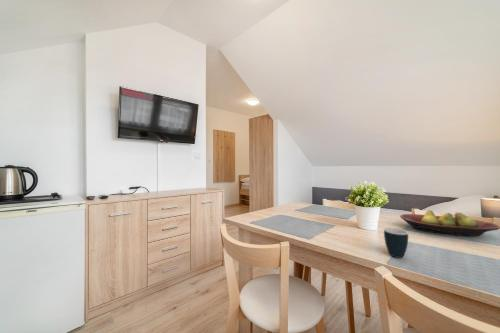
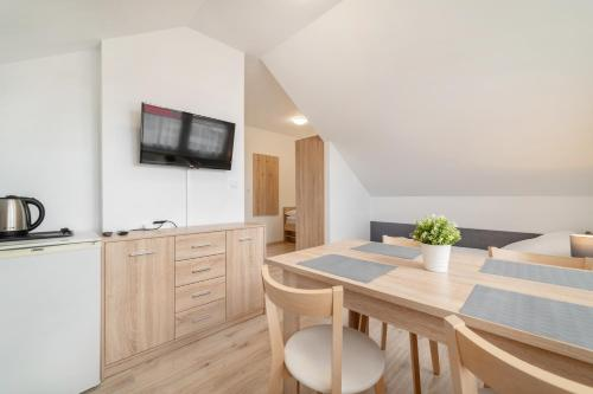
- fruit bowl [399,209,500,237]
- mug [383,227,409,259]
